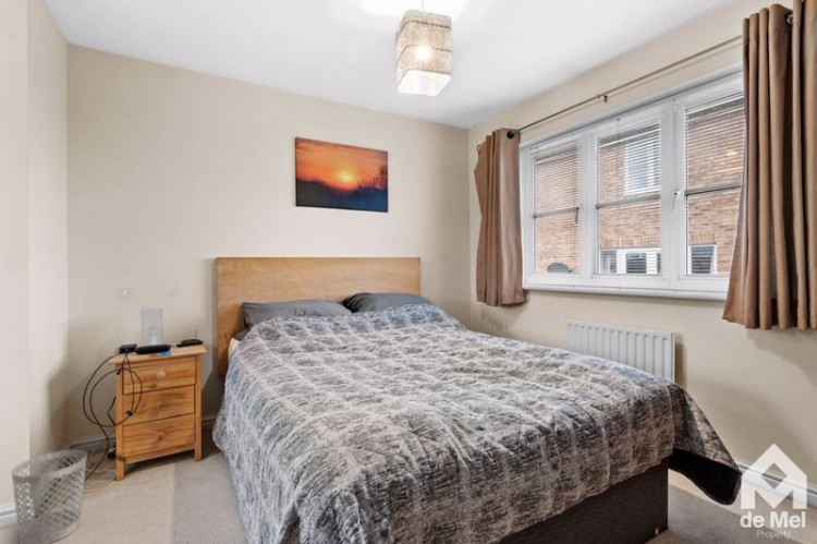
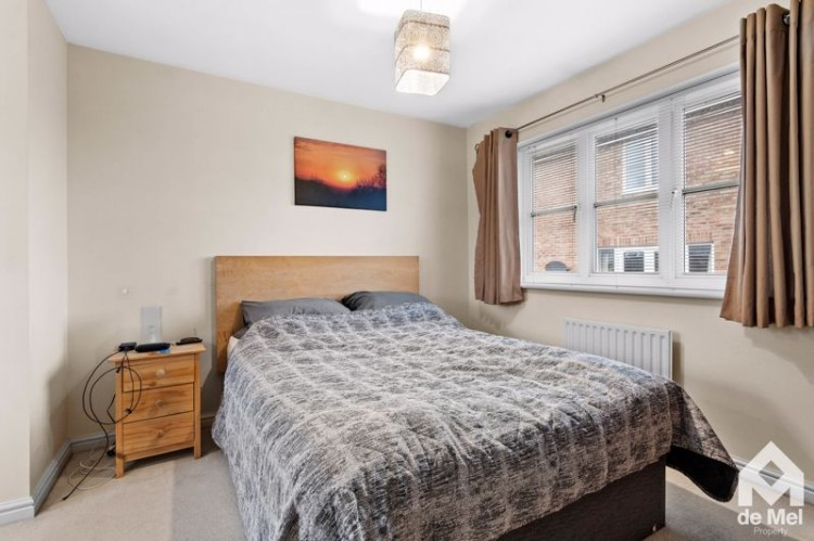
- wastebasket [10,449,88,544]
